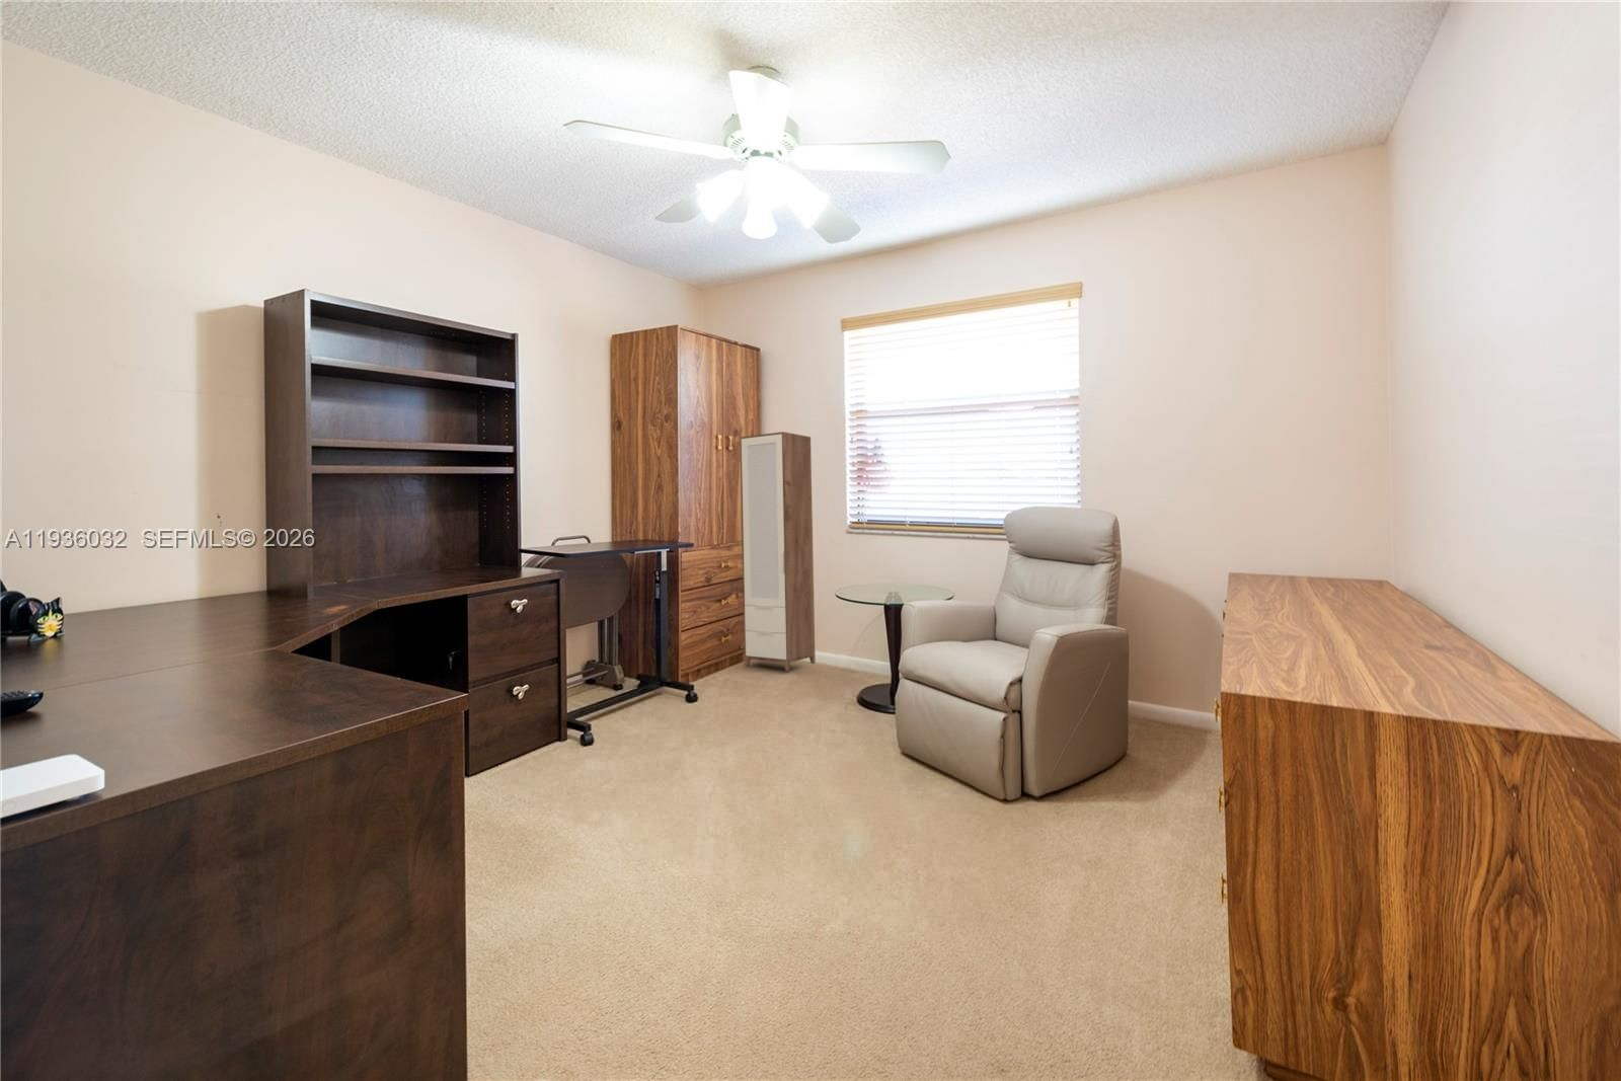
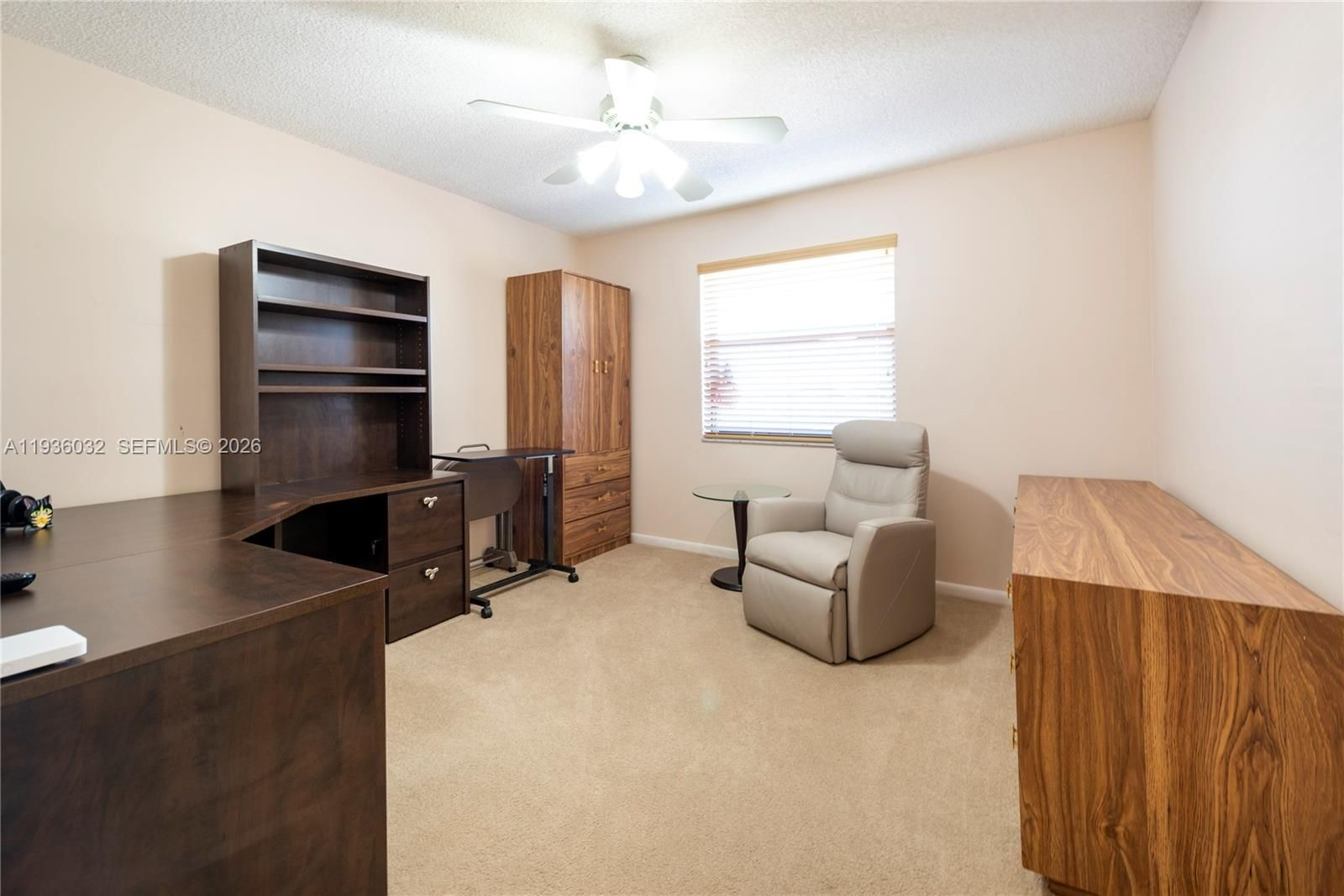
- cabinet [738,431,817,672]
